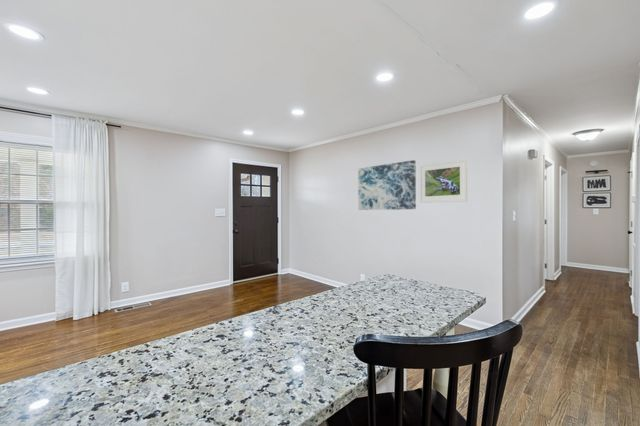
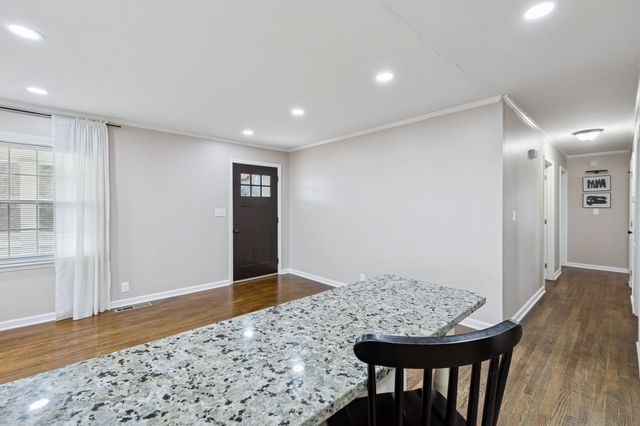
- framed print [418,158,468,204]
- wall art [357,159,417,211]
